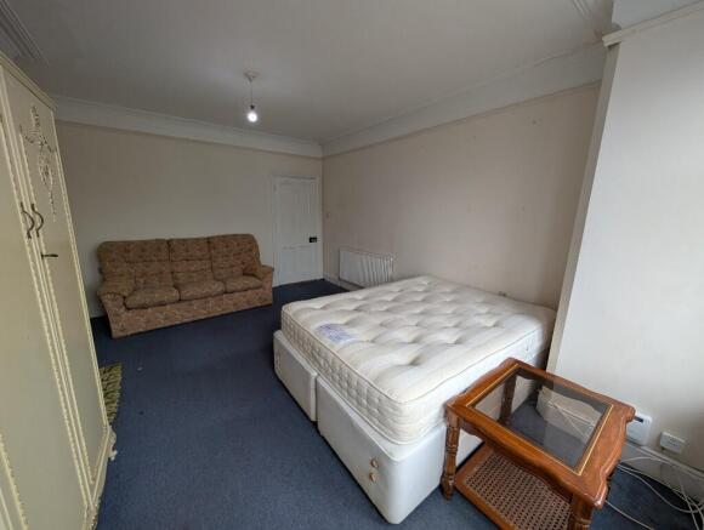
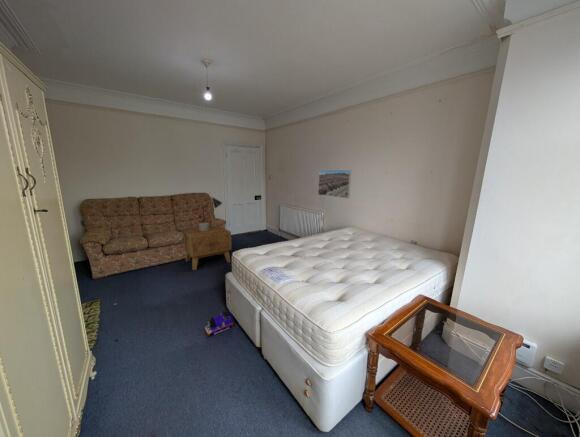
+ lamp [198,196,223,231]
+ toy train [203,310,234,337]
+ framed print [317,169,352,199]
+ side table [181,225,233,271]
